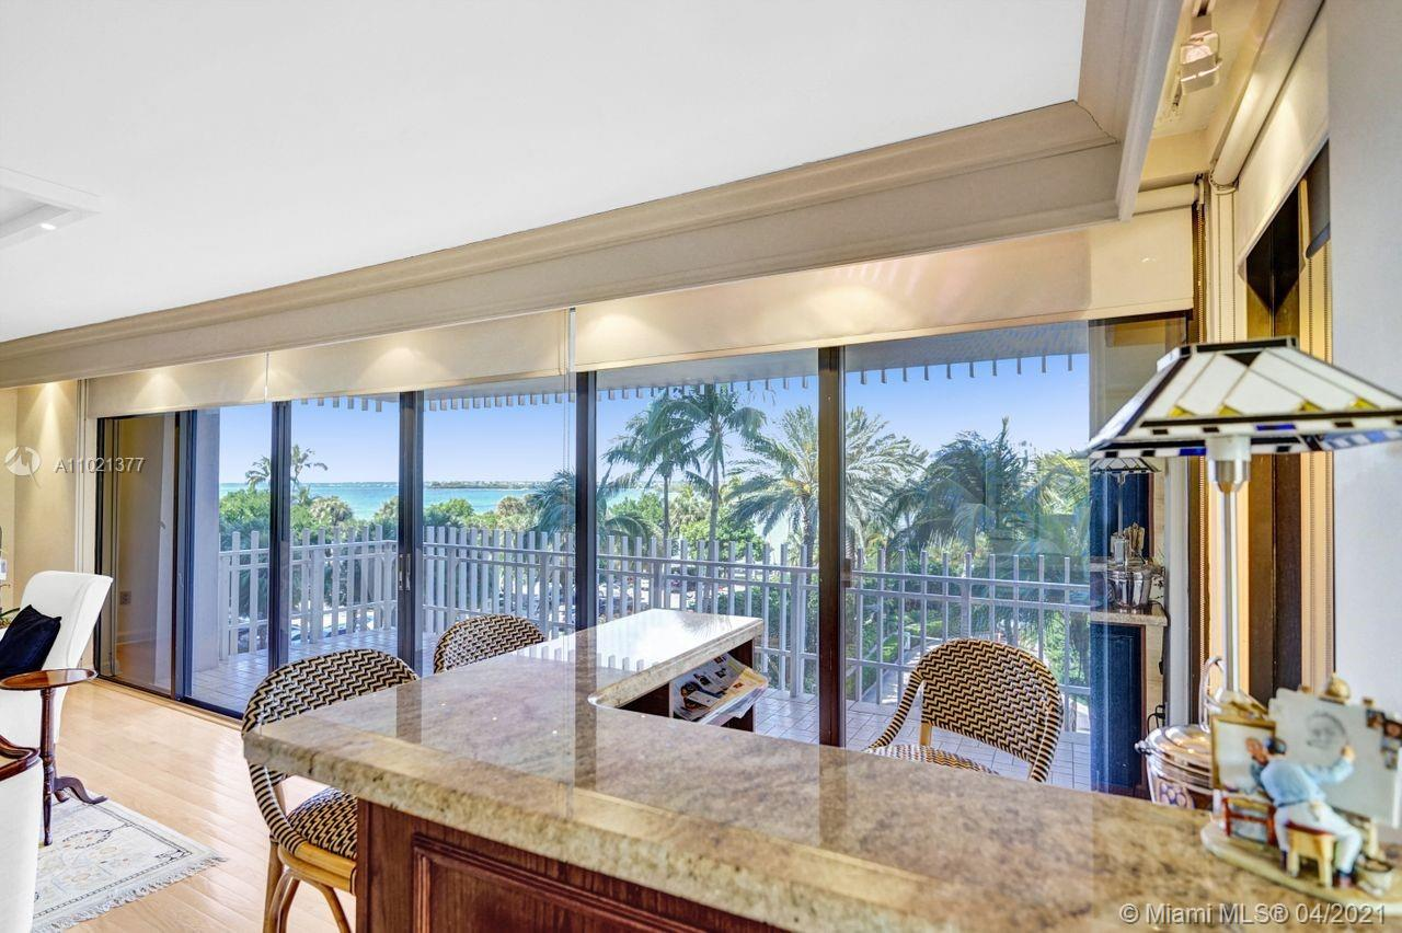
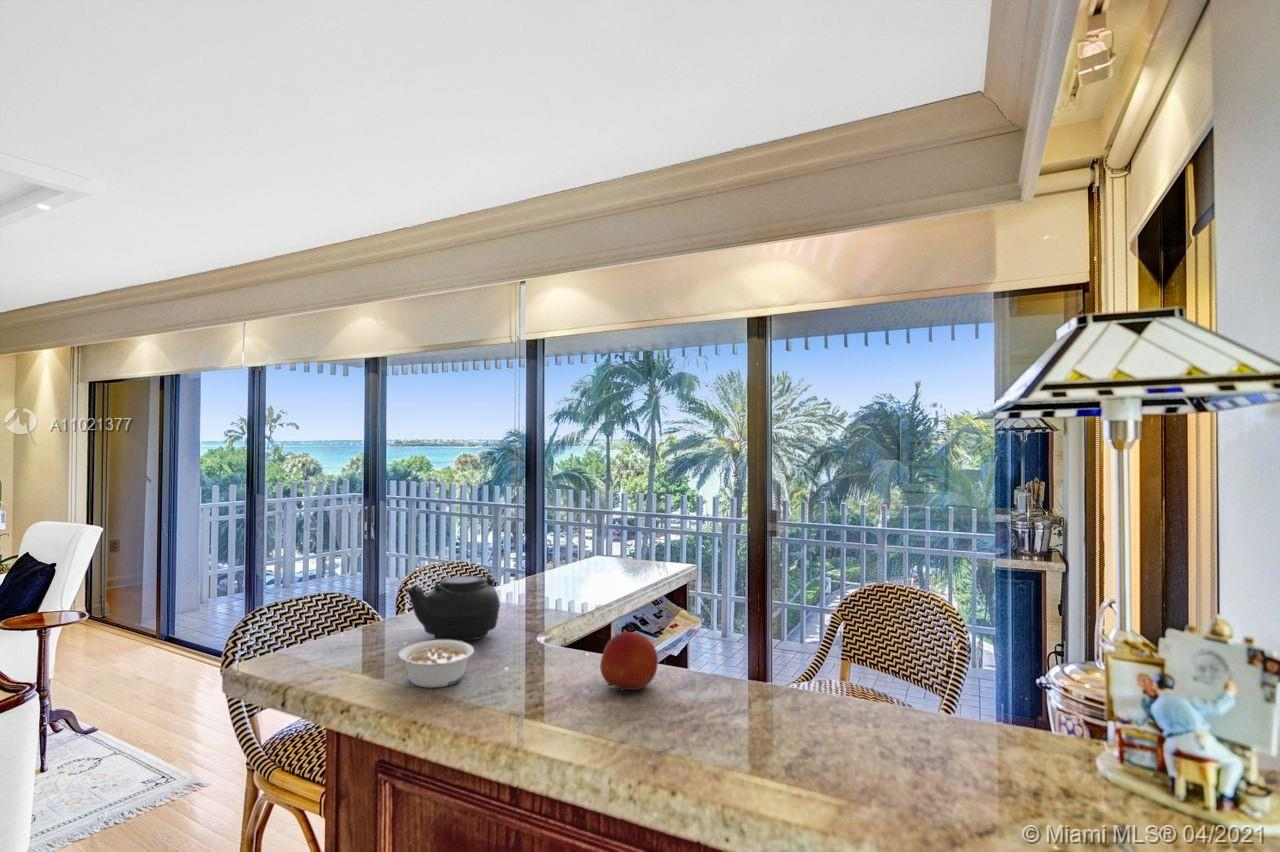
+ legume [397,639,475,689]
+ fruit [599,631,659,692]
+ teapot [403,574,501,642]
